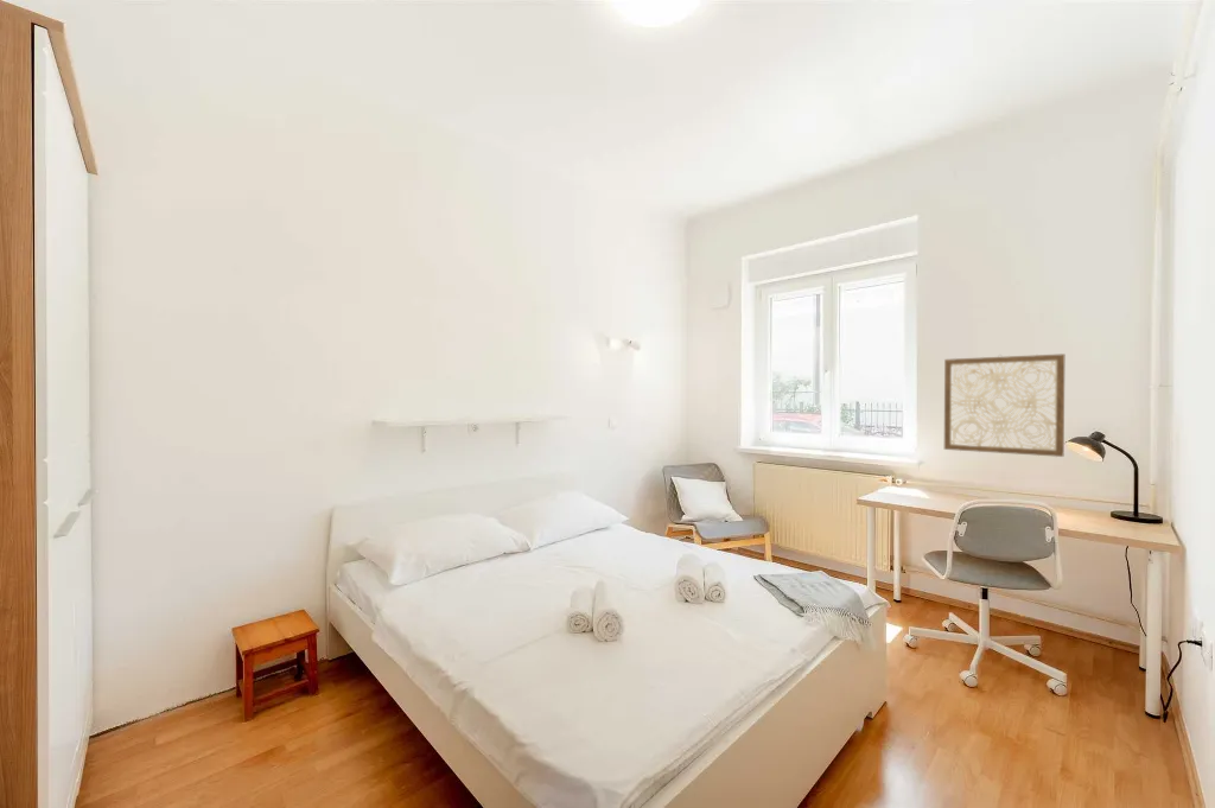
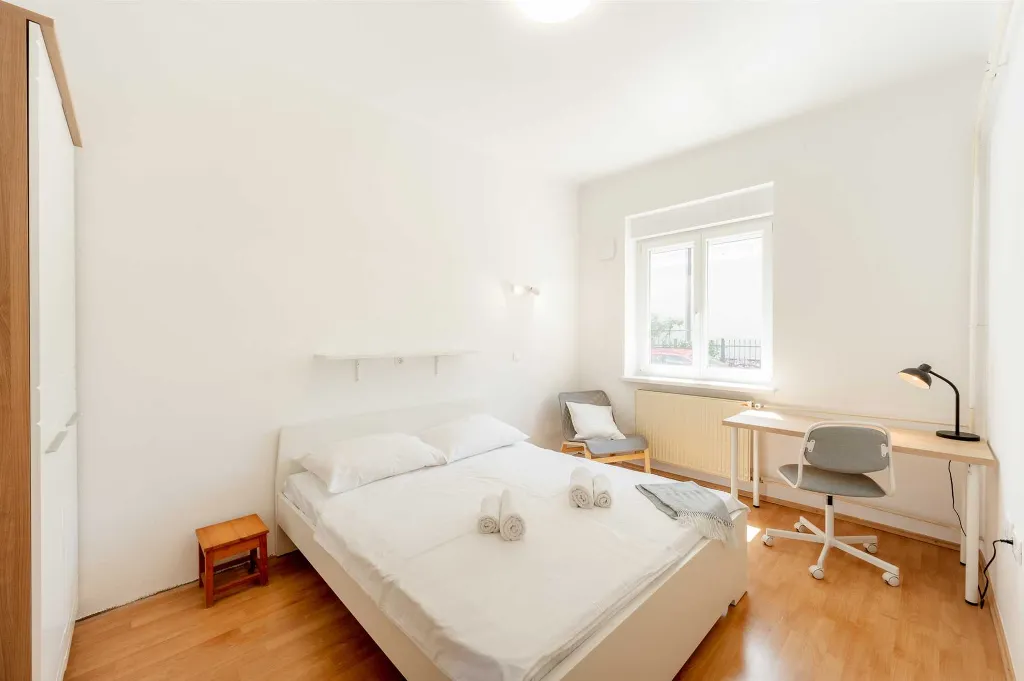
- wall art [943,352,1065,458]
